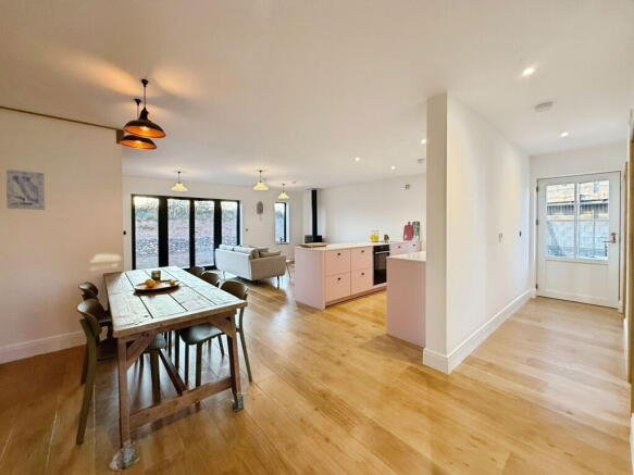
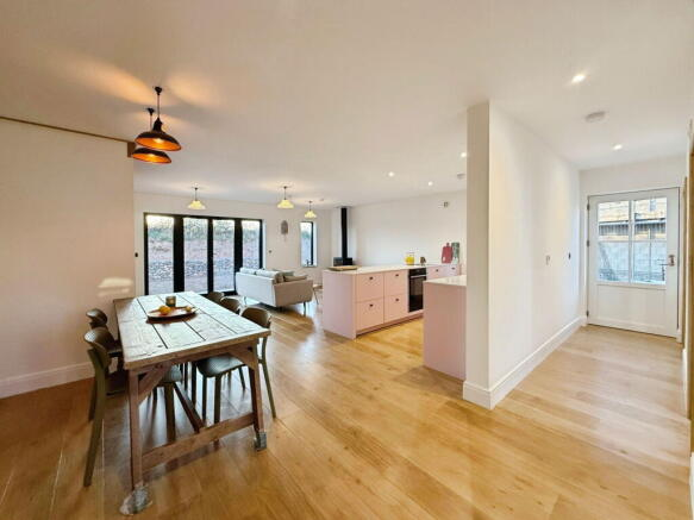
- wall art [5,168,46,211]
